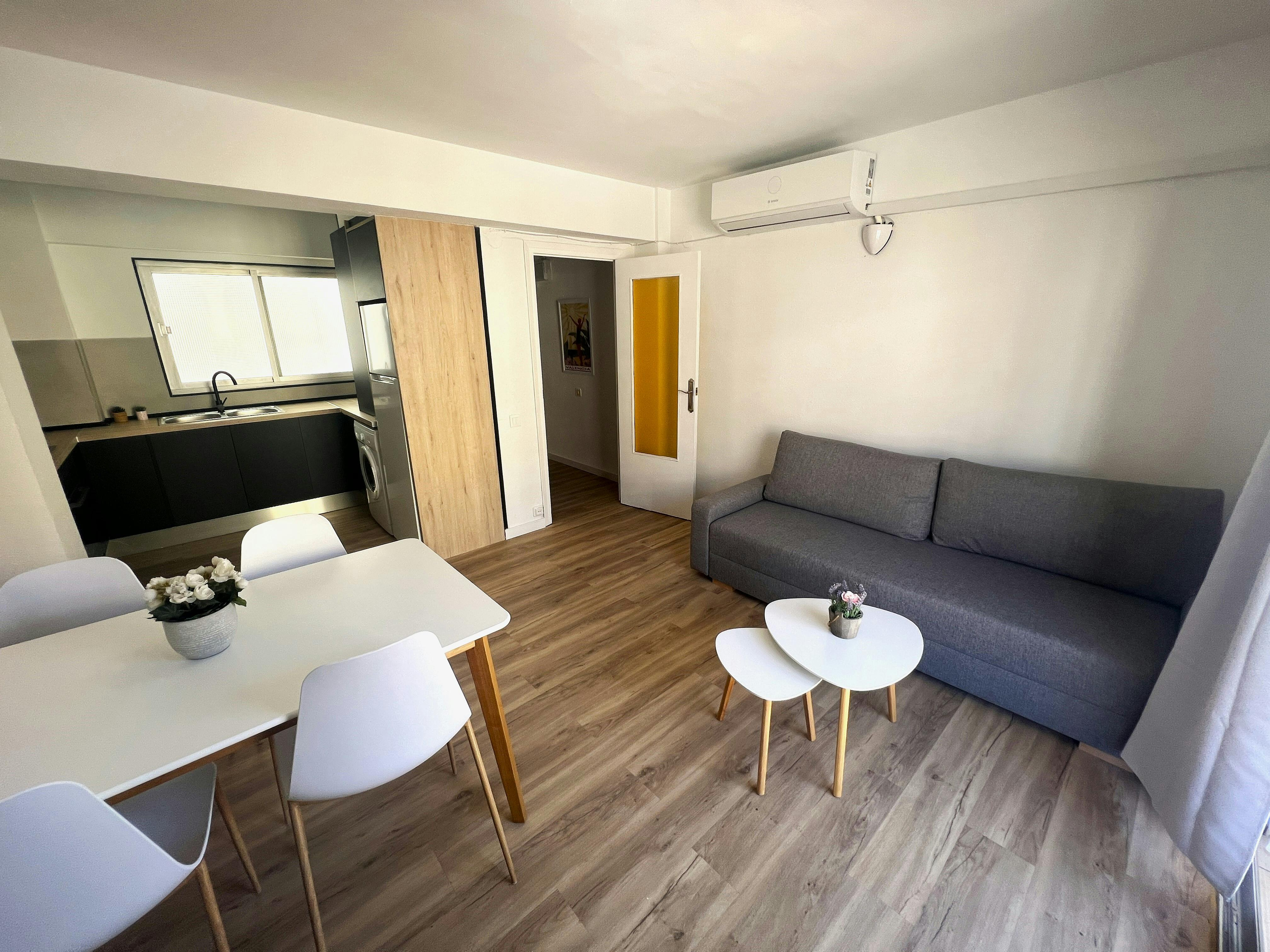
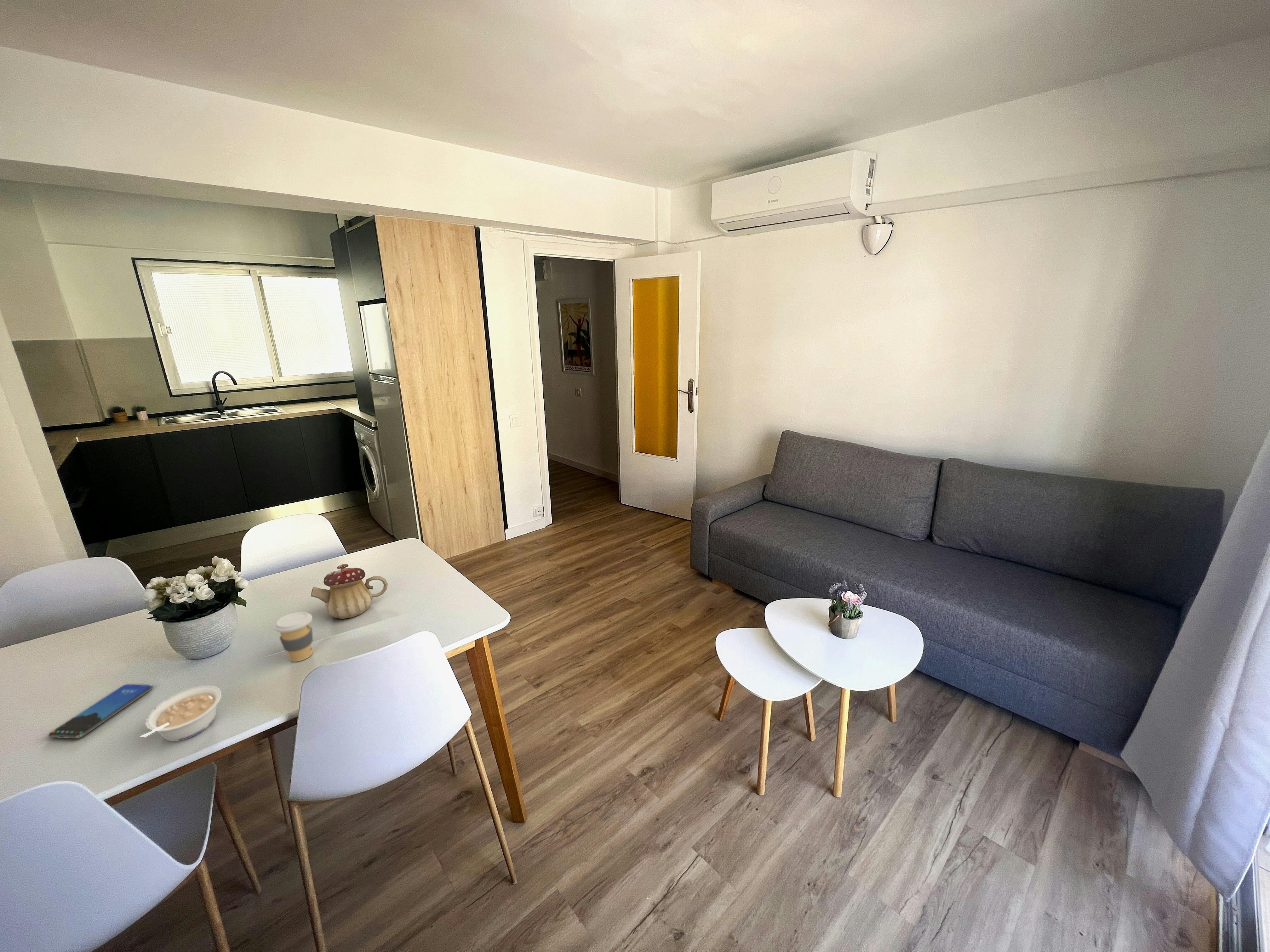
+ smartphone [48,684,153,739]
+ legume [139,685,222,742]
+ coffee cup [273,611,313,662]
+ teapot [311,564,388,619]
